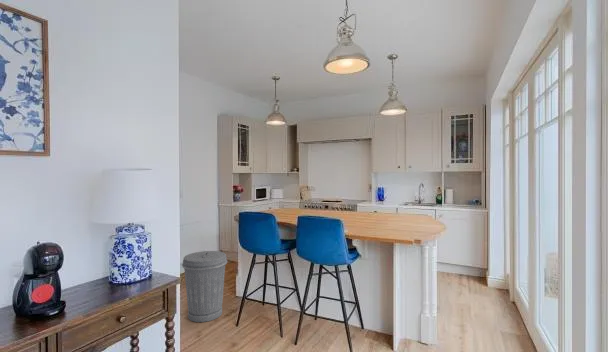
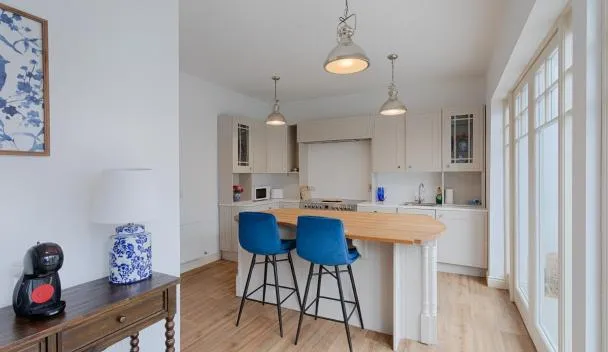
- trash can [181,250,228,323]
